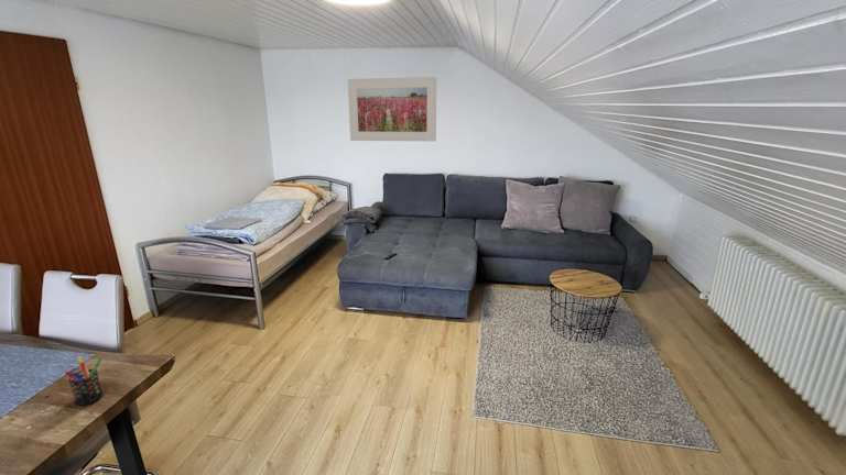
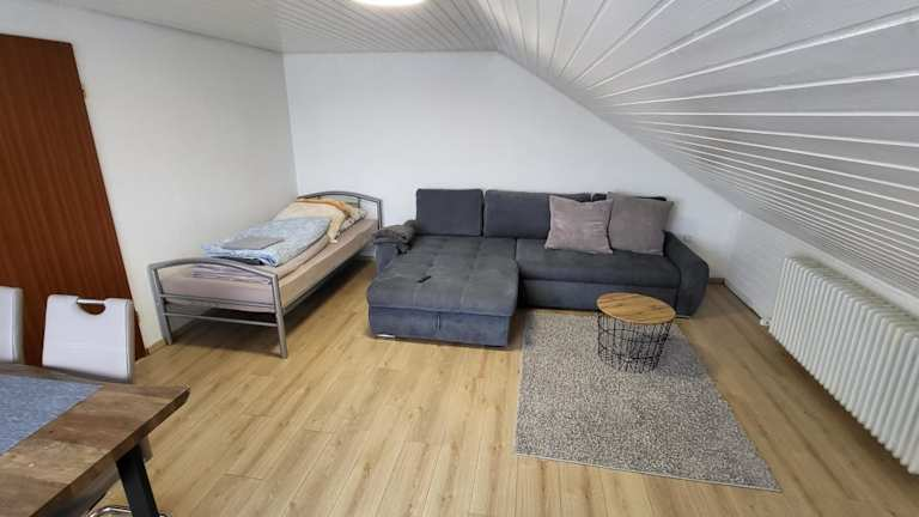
- pen holder [64,355,105,407]
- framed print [347,76,437,142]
